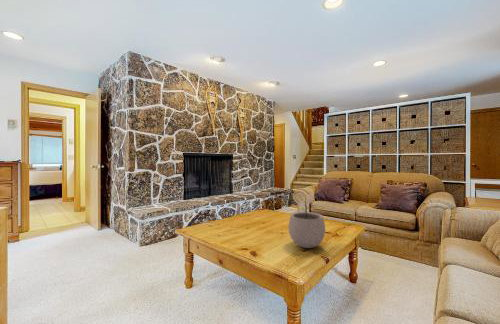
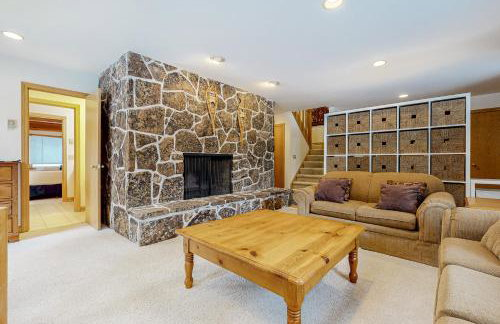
- plant pot [288,202,326,249]
